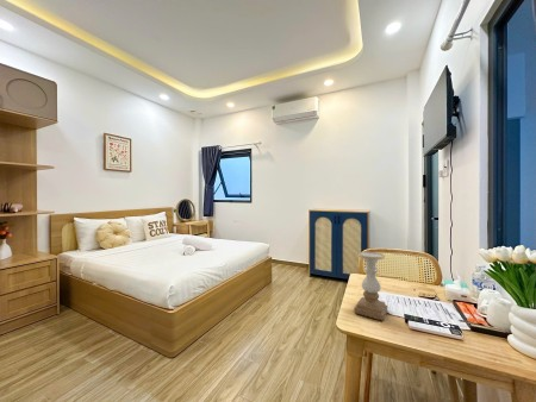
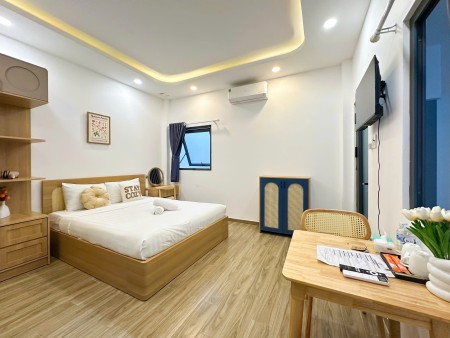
- candle holder [353,251,388,321]
